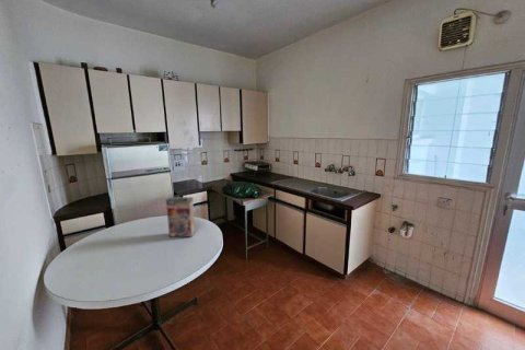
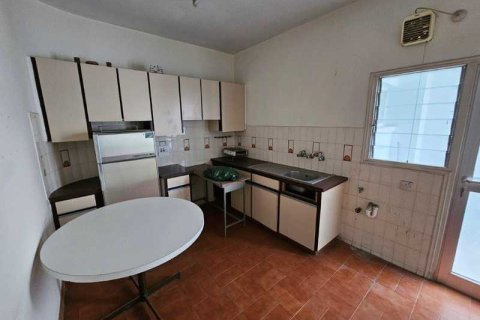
- cereal box [165,195,196,238]
